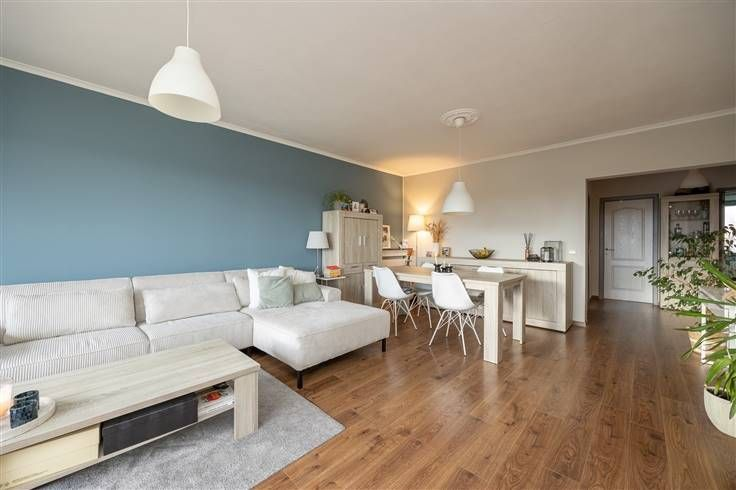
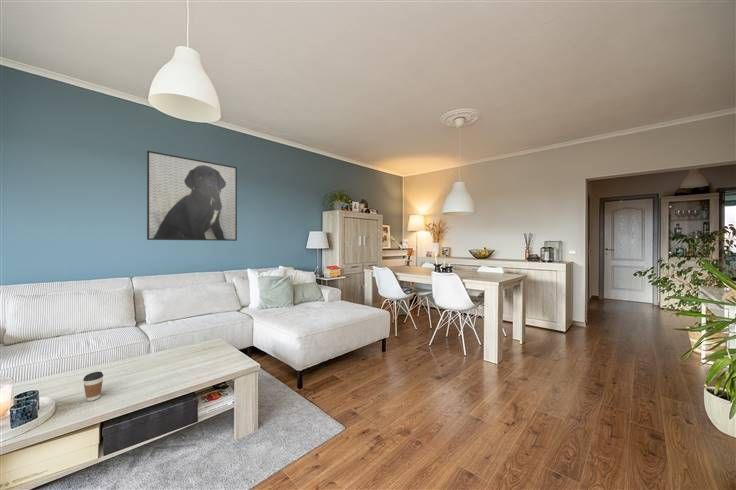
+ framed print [146,150,238,242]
+ coffee cup [82,371,104,402]
